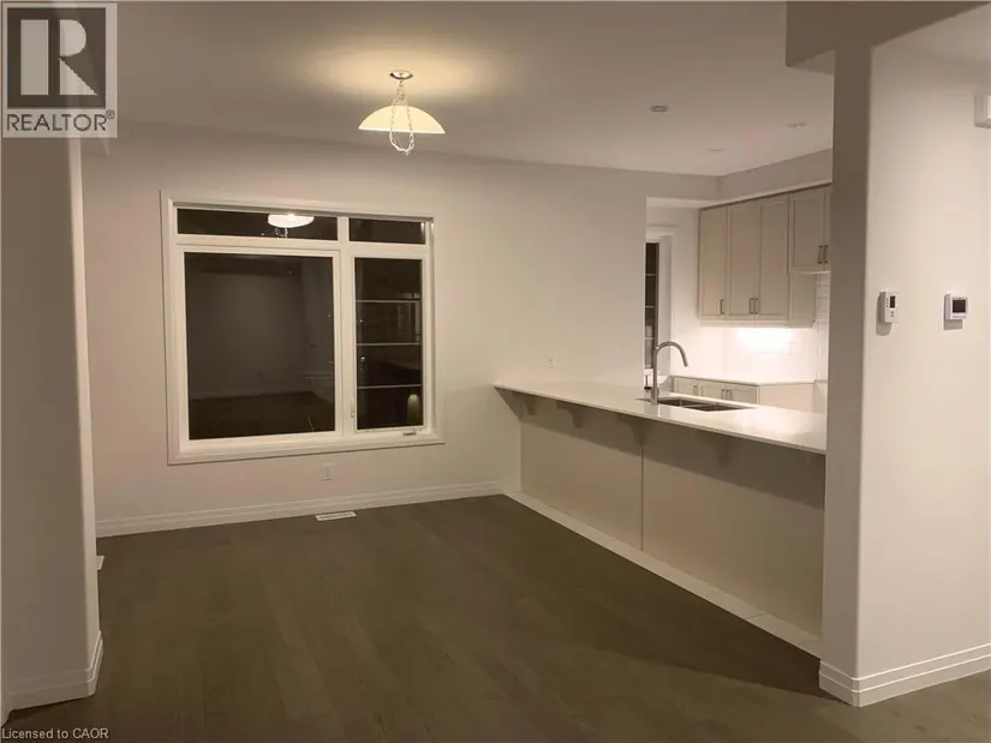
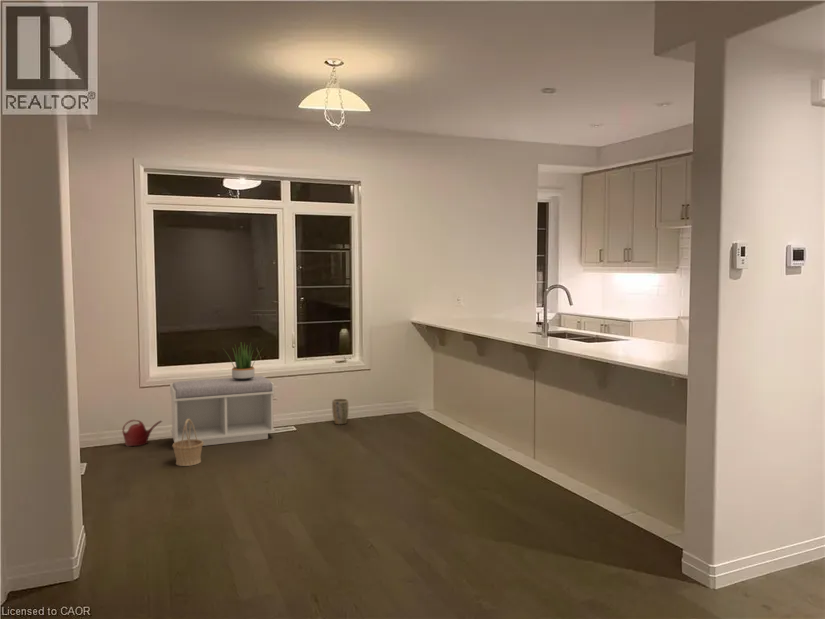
+ basket [171,419,204,467]
+ potted plant [223,342,265,381]
+ plant pot [331,398,349,425]
+ watering can [121,419,163,447]
+ bench [169,375,276,447]
